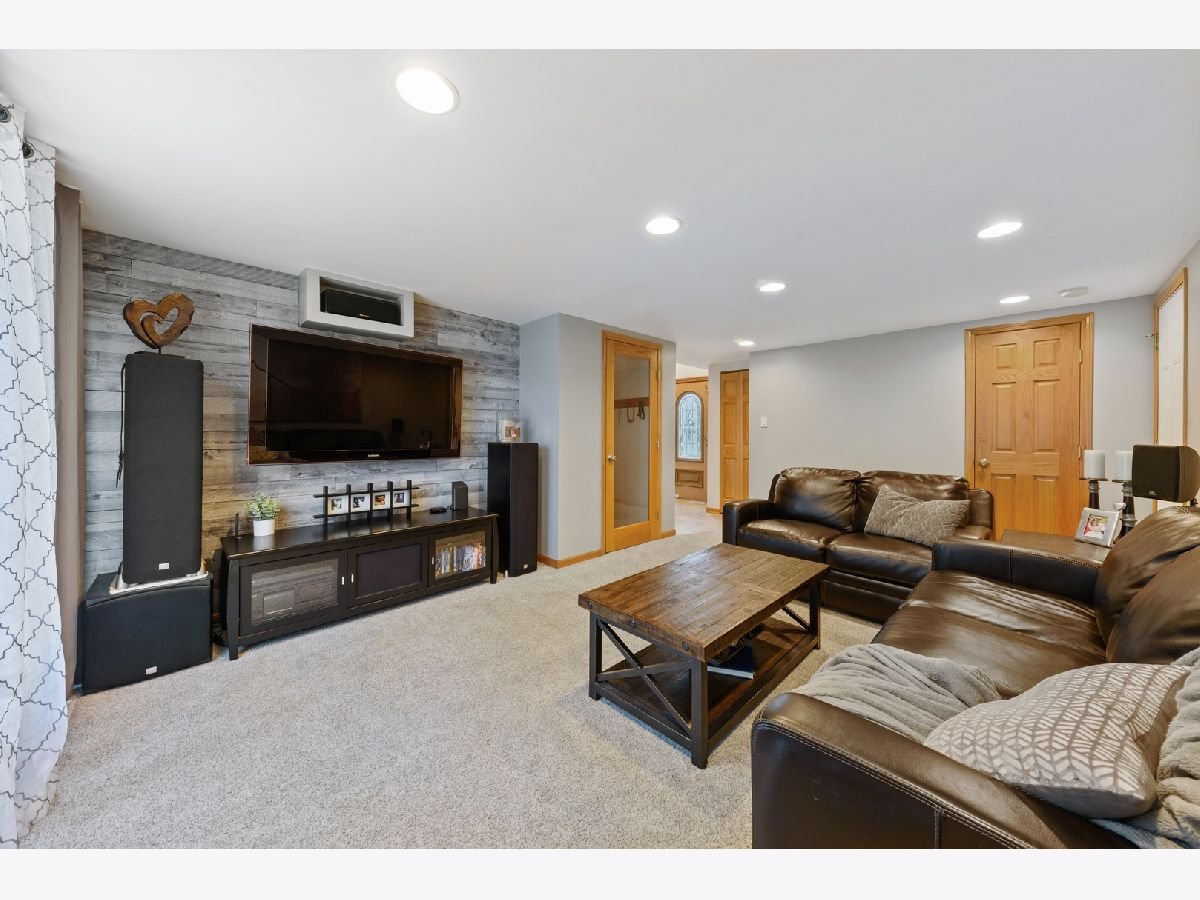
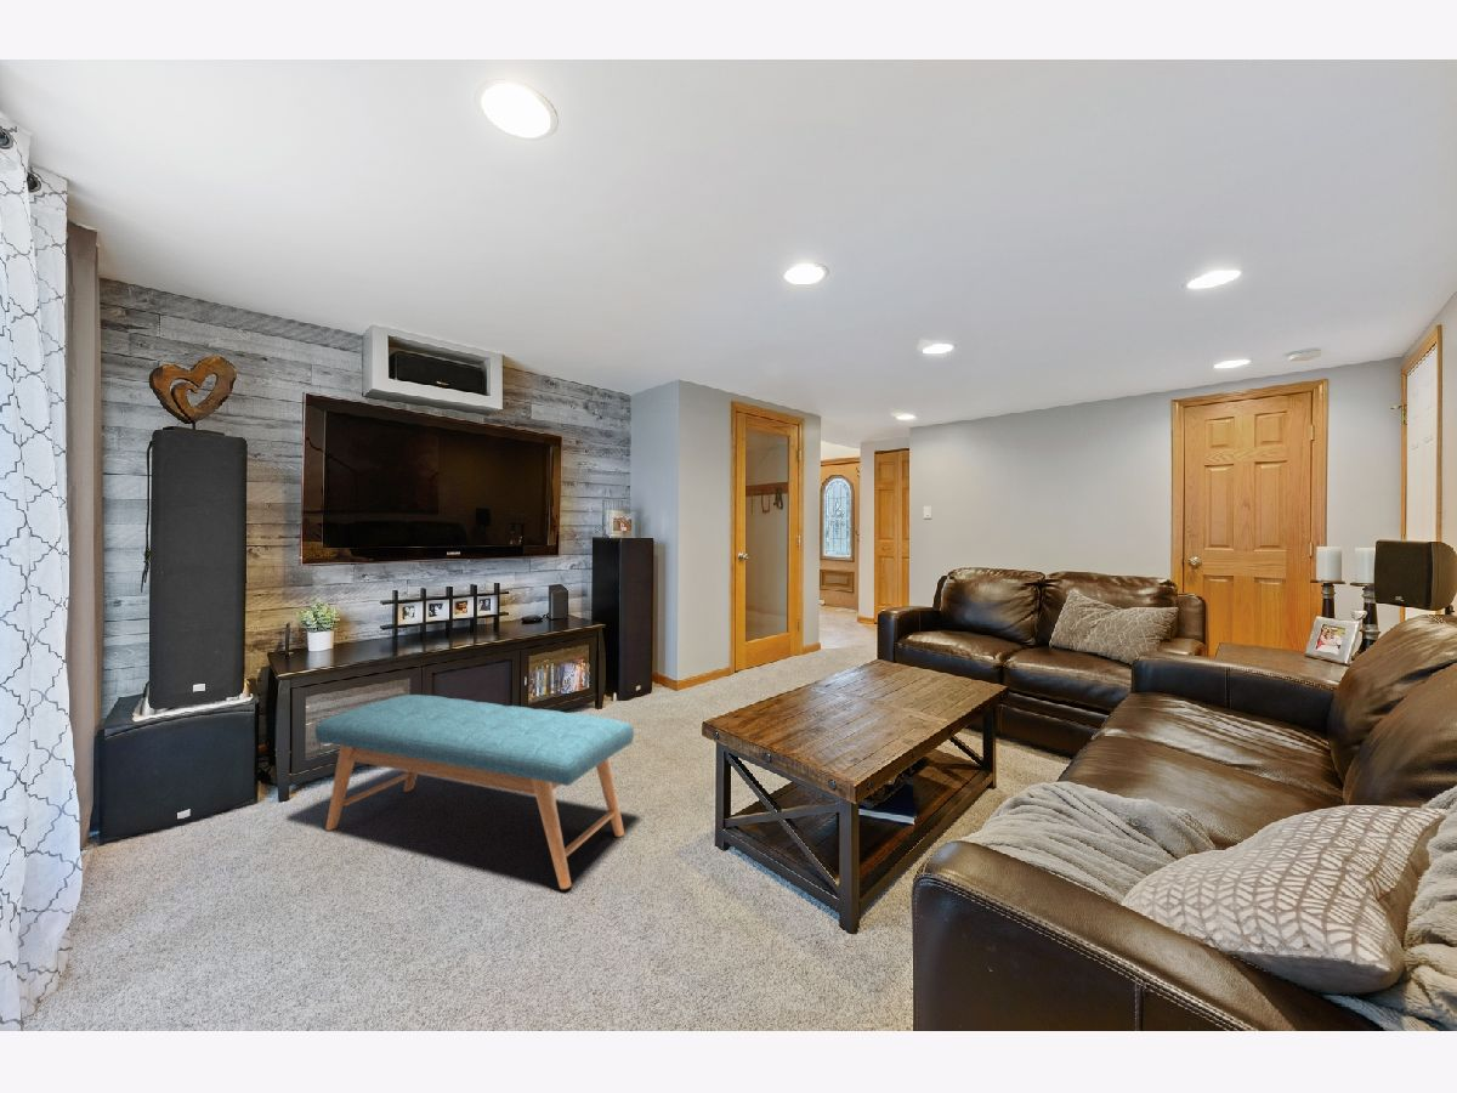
+ bench [313,693,635,890]
